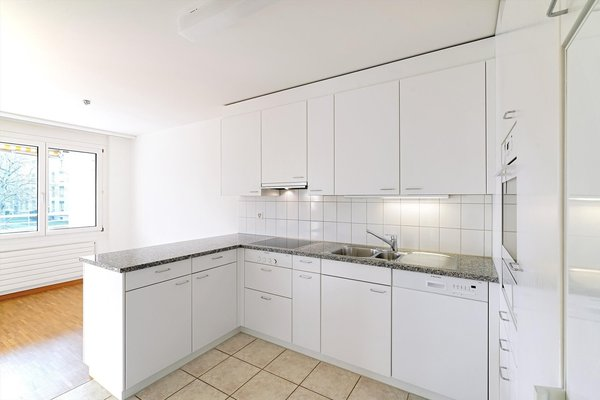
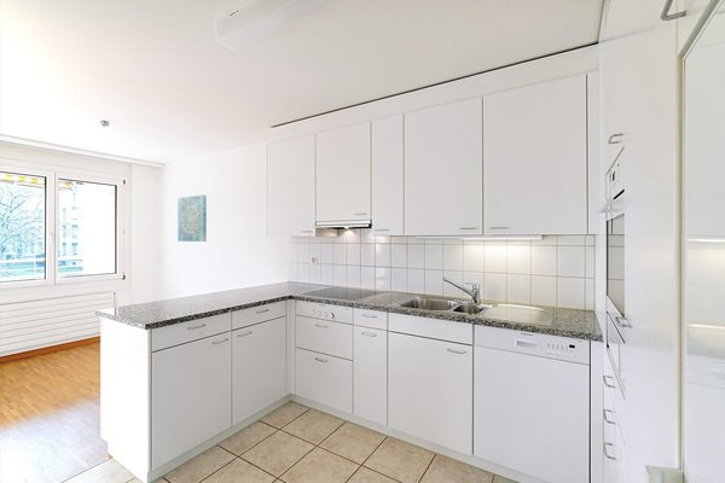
+ wall art [176,194,208,243]
